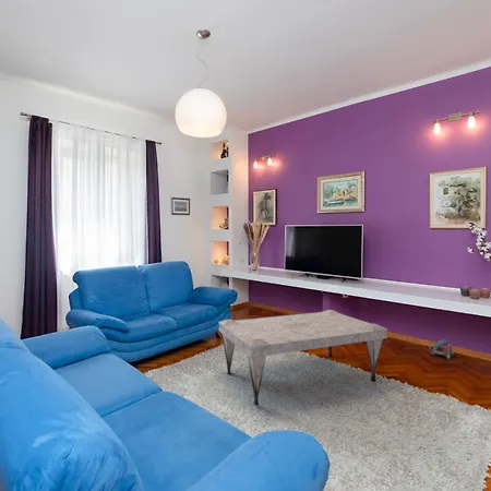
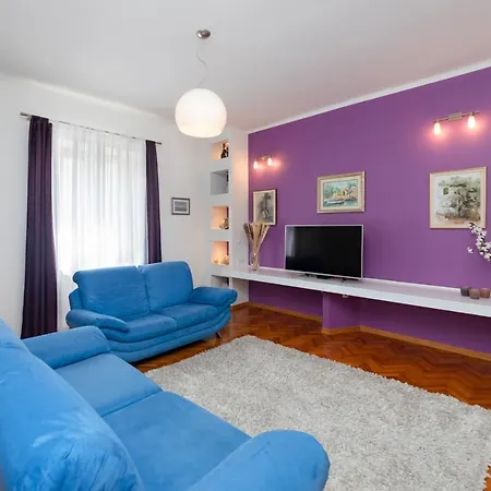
- coffee table [217,309,388,407]
- toy cannon [429,337,456,360]
